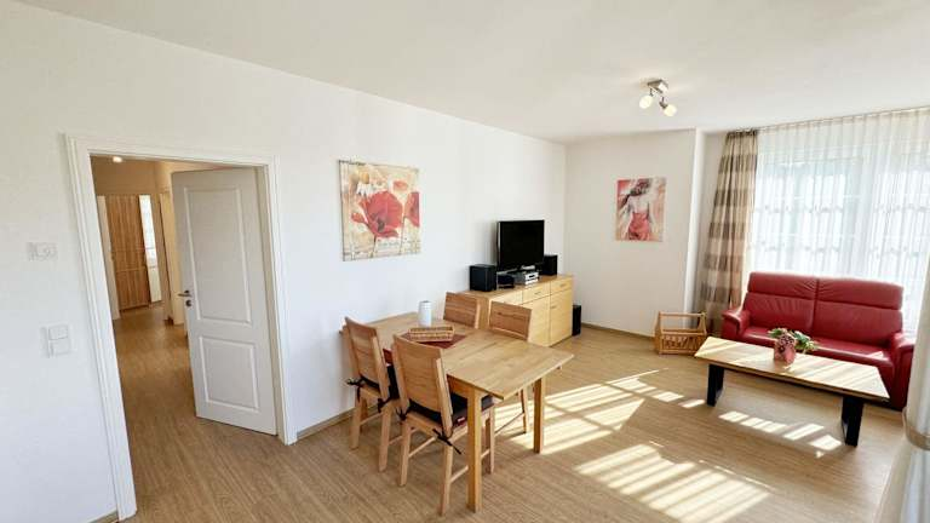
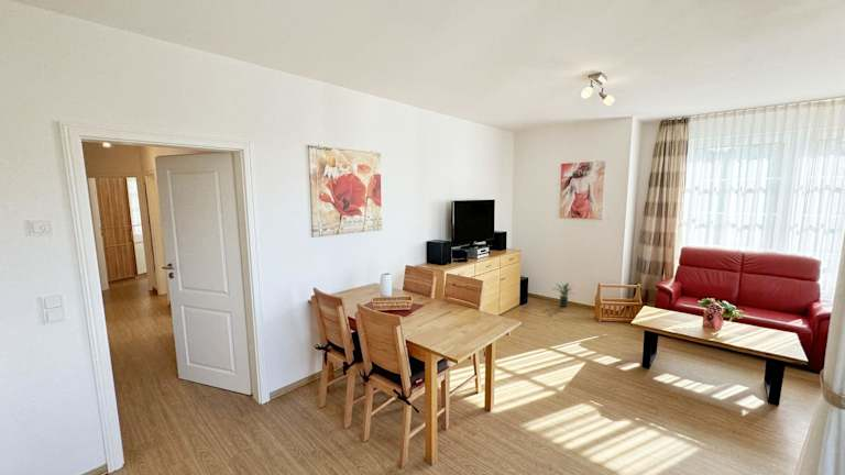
+ potted plant [551,281,577,308]
